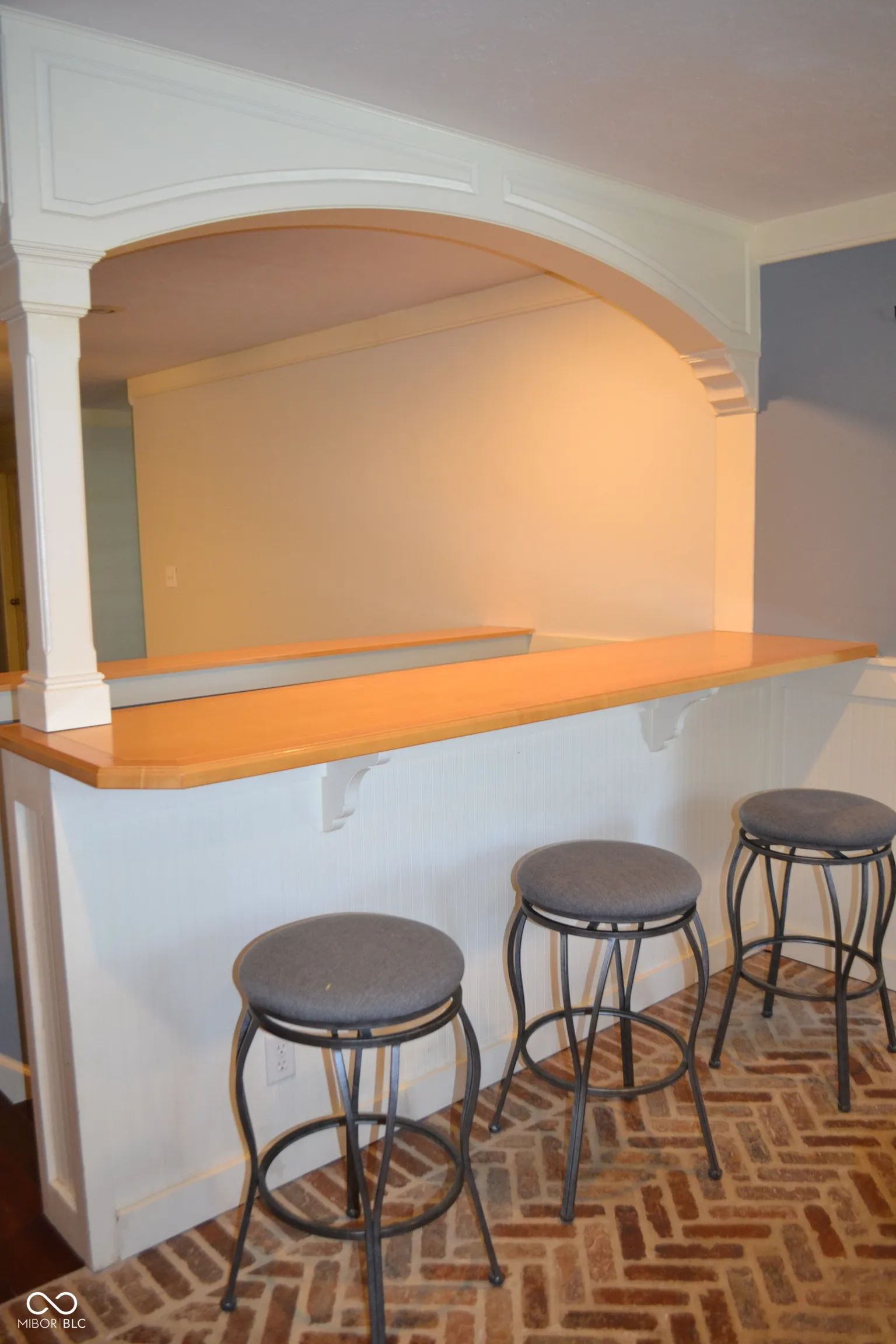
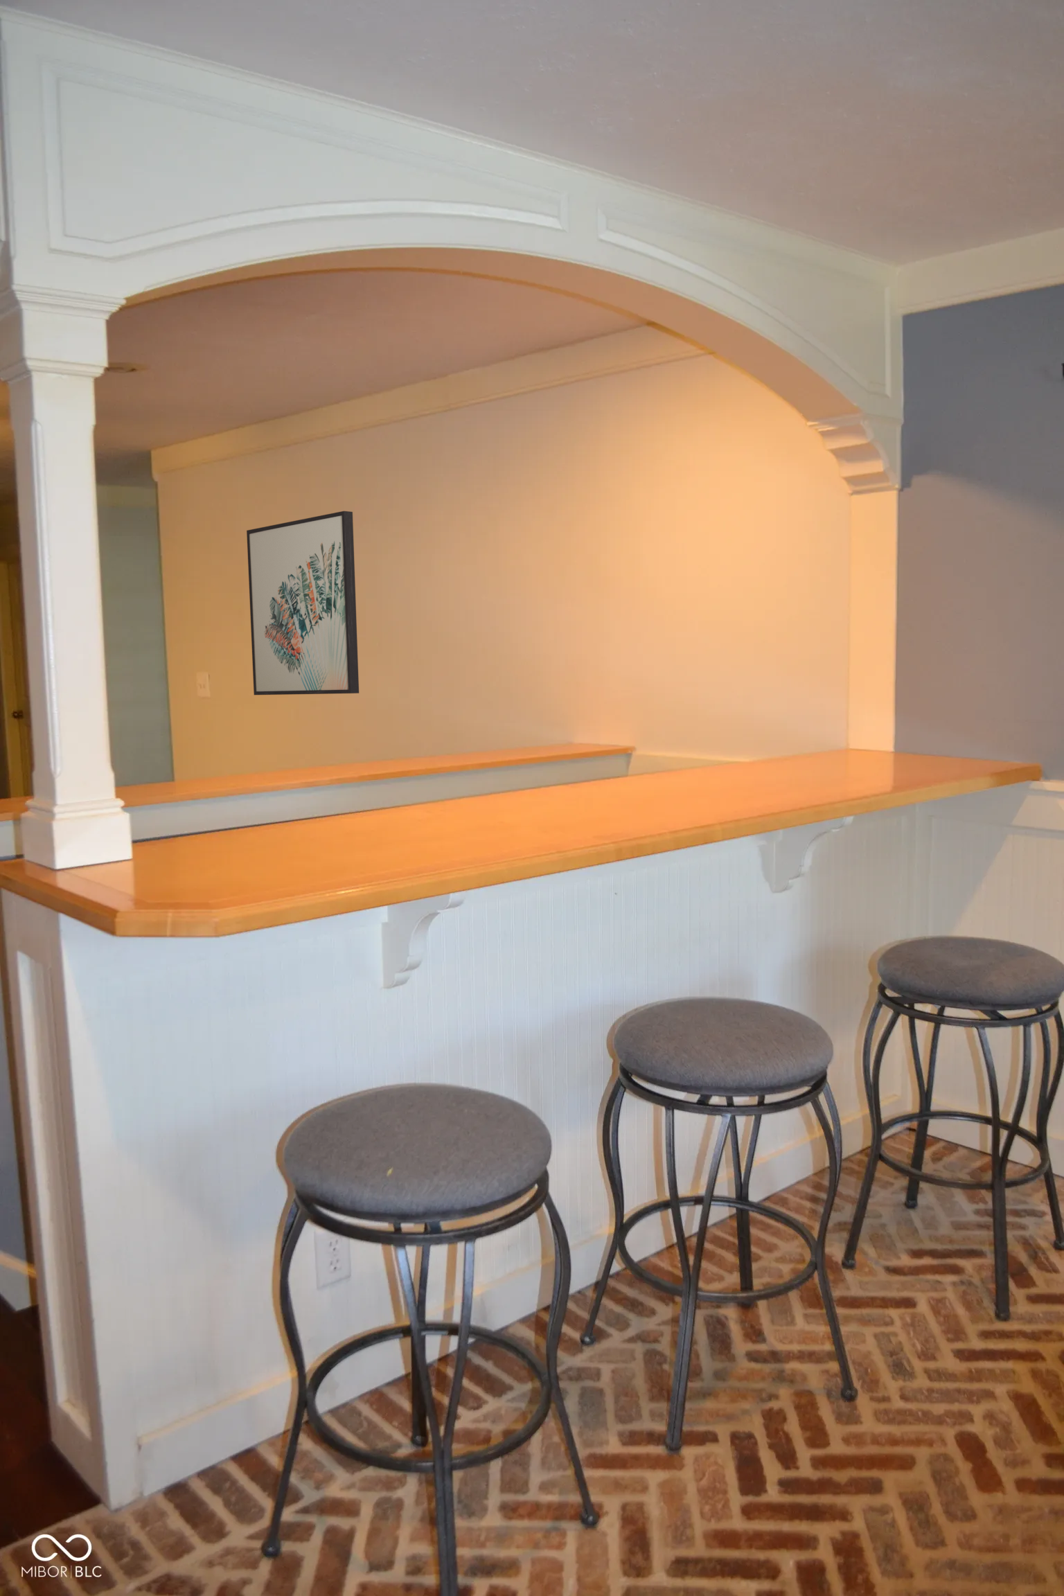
+ wall art [246,511,360,696]
